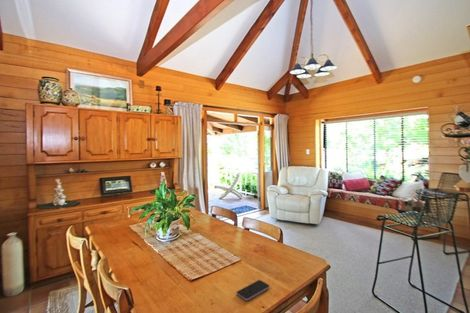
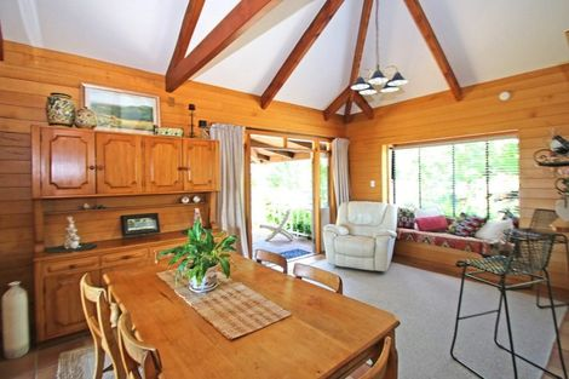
- smartphone [236,279,271,301]
